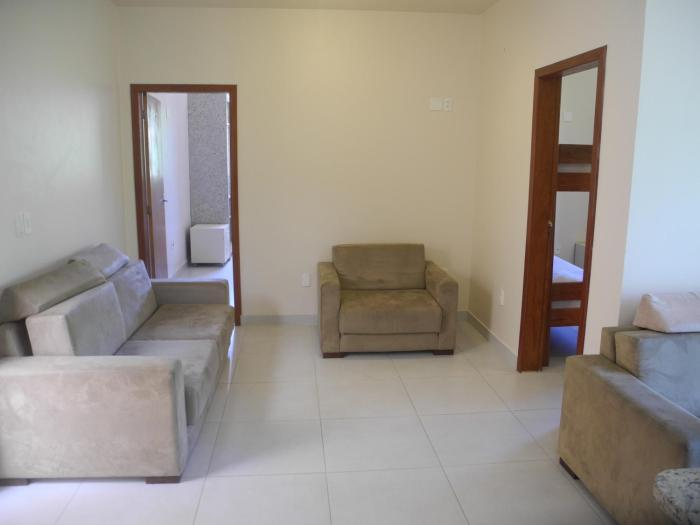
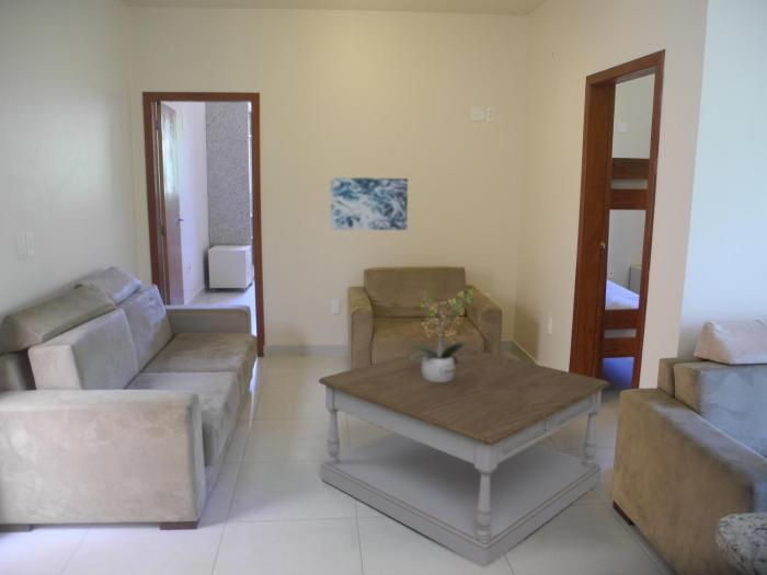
+ wall art [330,176,409,231]
+ potted plant [404,285,480,383]
+ coffee table [318,343,610,567]
